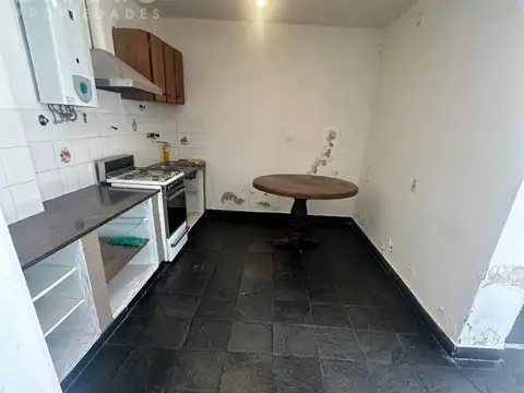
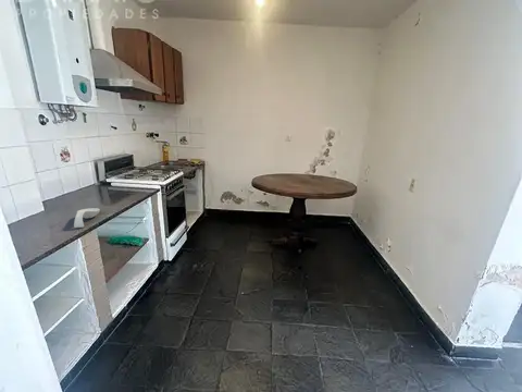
+ spoon rest [73,207,101,229]
